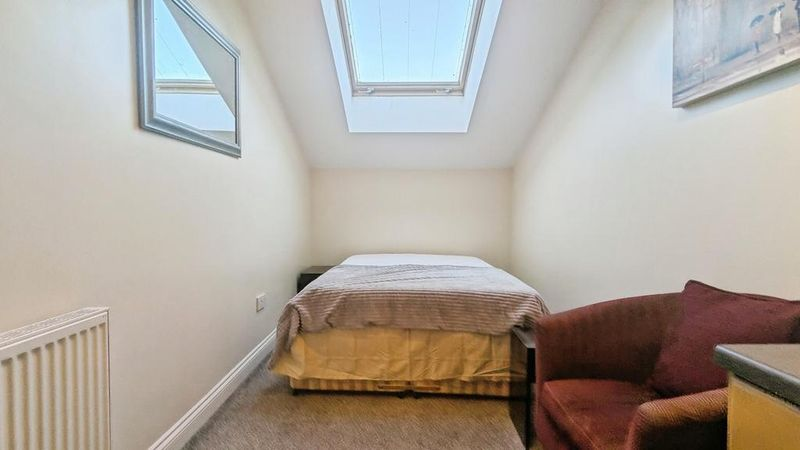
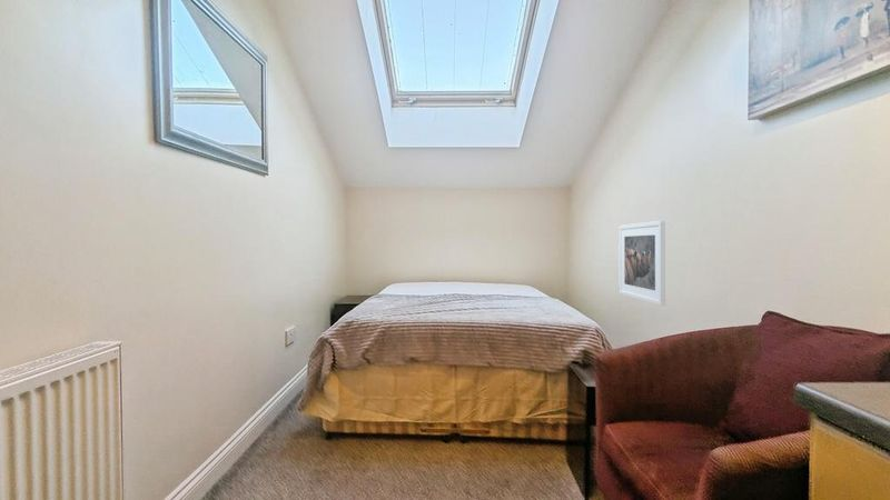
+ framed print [617,220,666,307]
